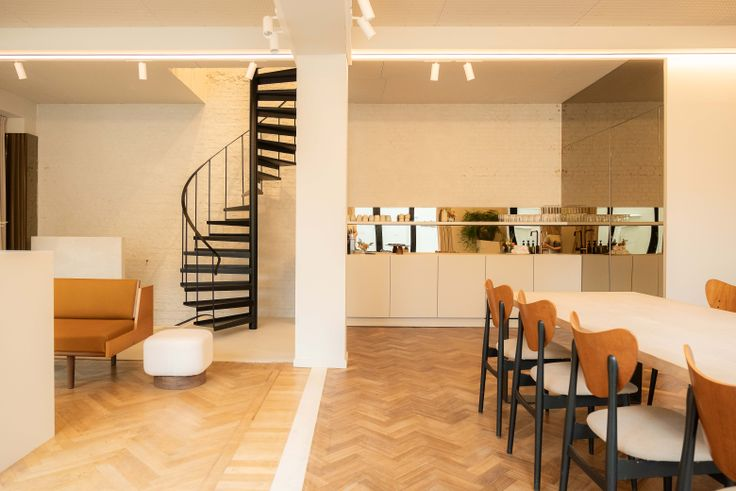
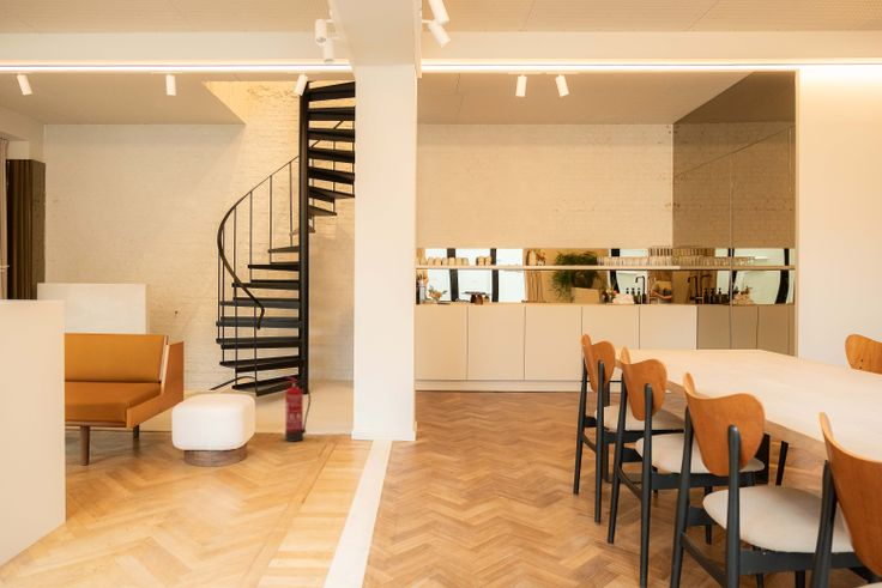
+ fire extinguisher [283,374,312,443]
